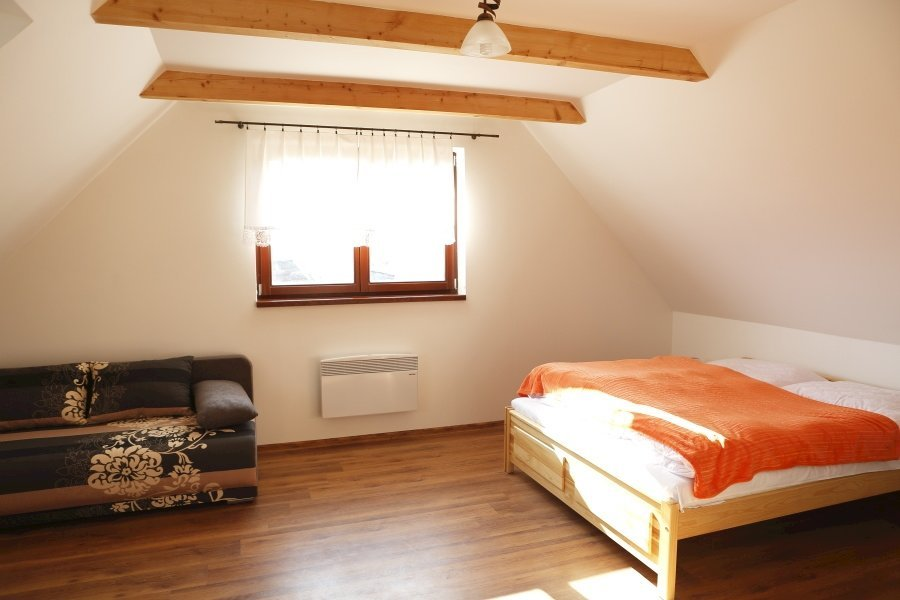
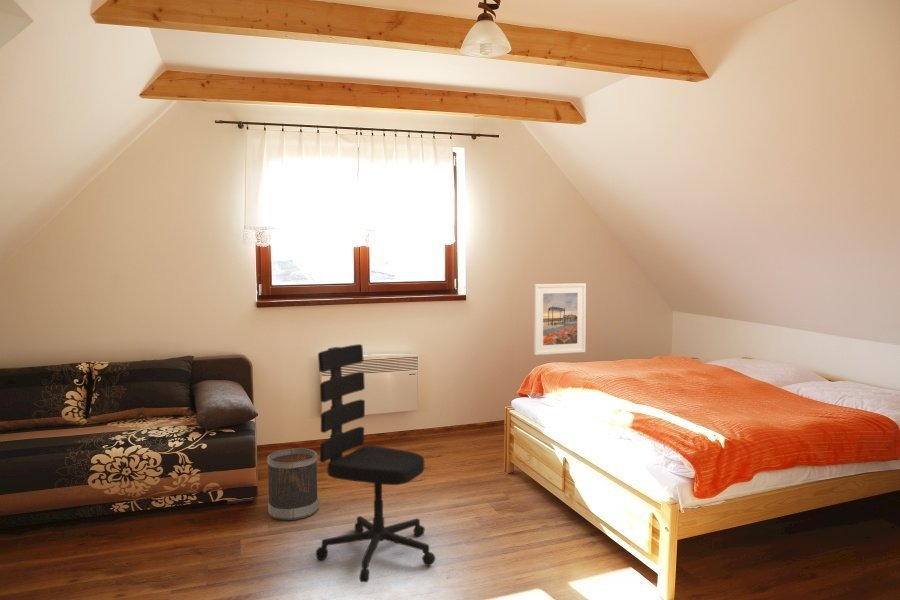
+ office chair [315,343,436,583]
+ wastebasket [266,448,320,521]
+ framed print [533,282,587,356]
